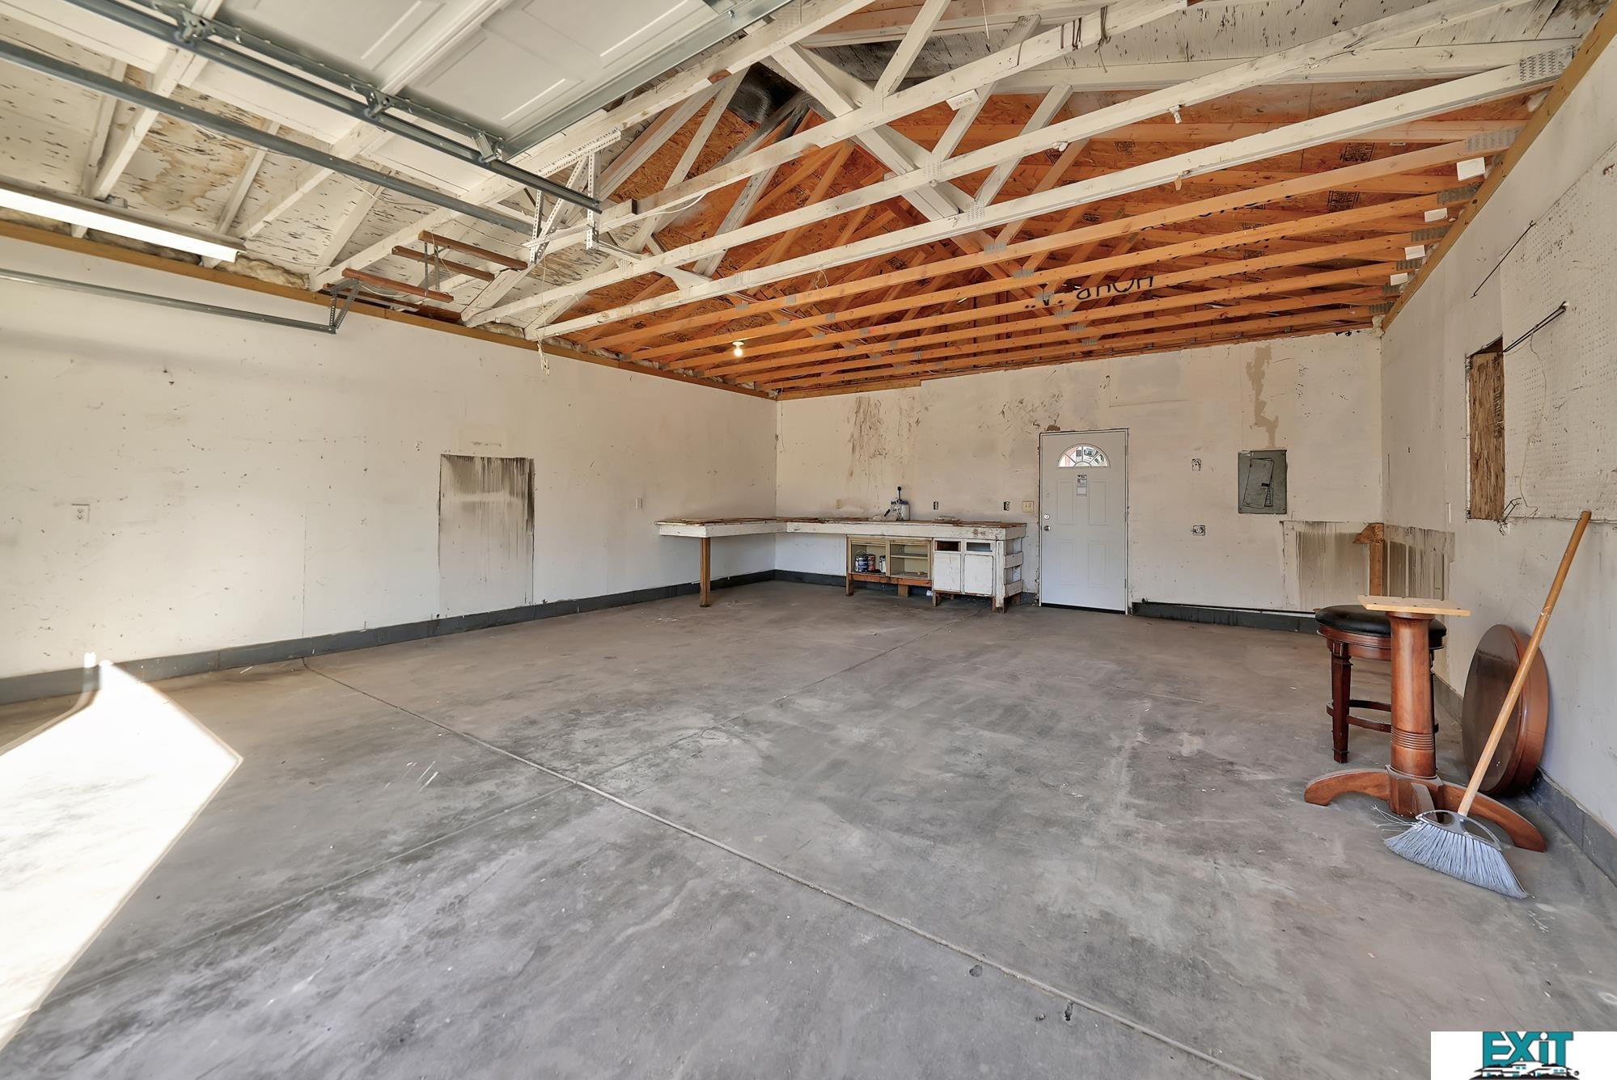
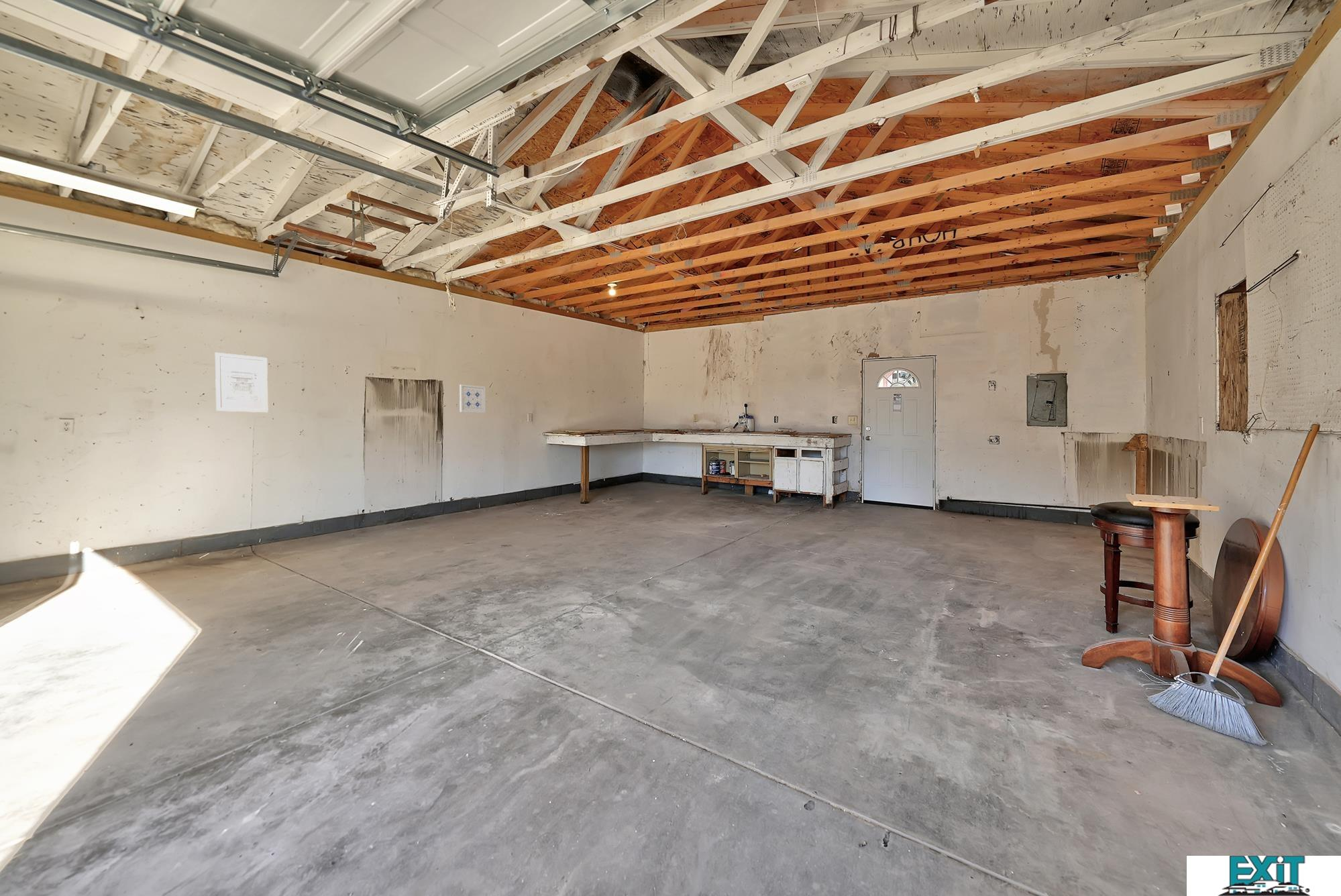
+ wall art [459,384,486,414]
+ wall art [215,352,269,413]
